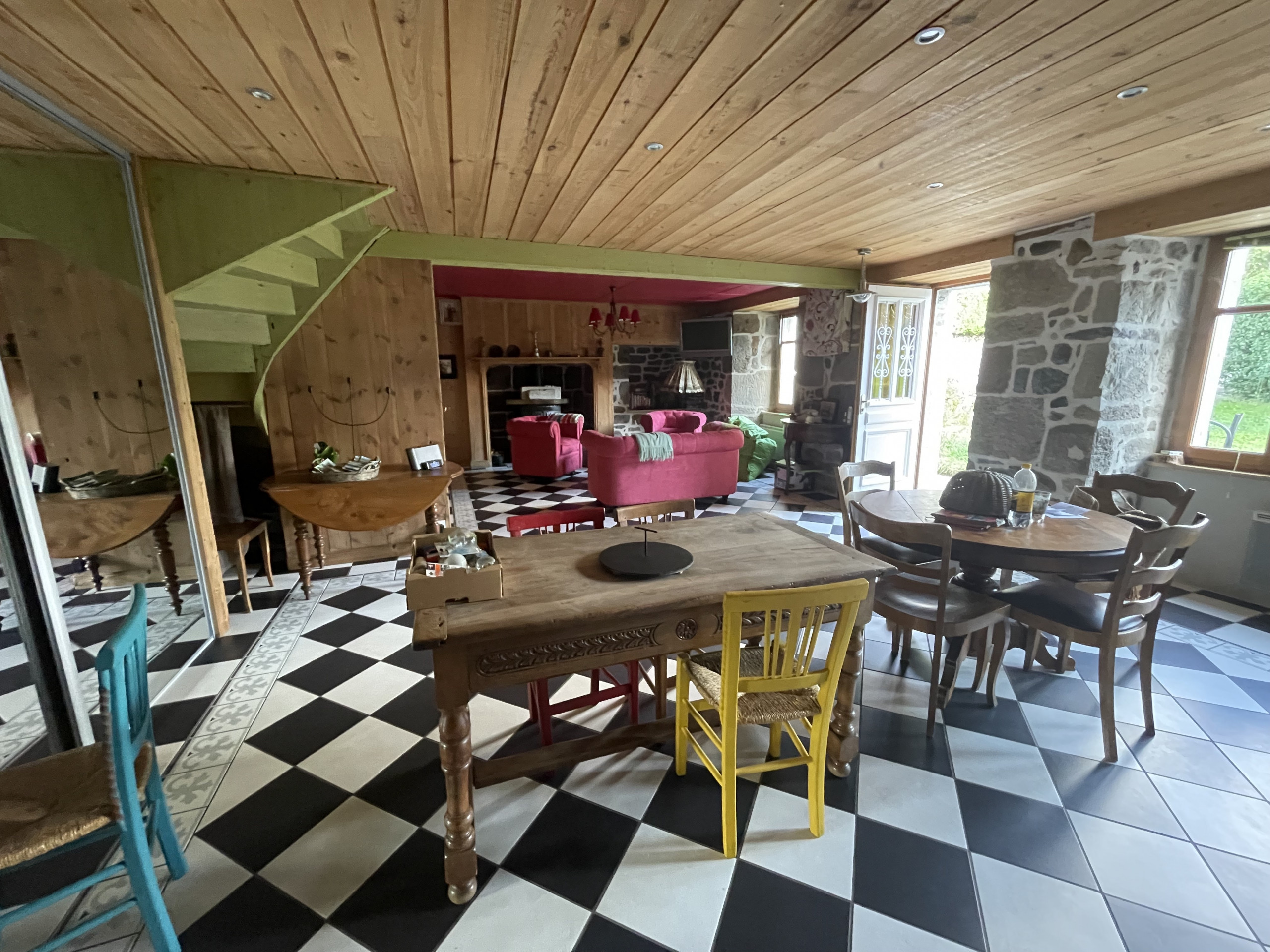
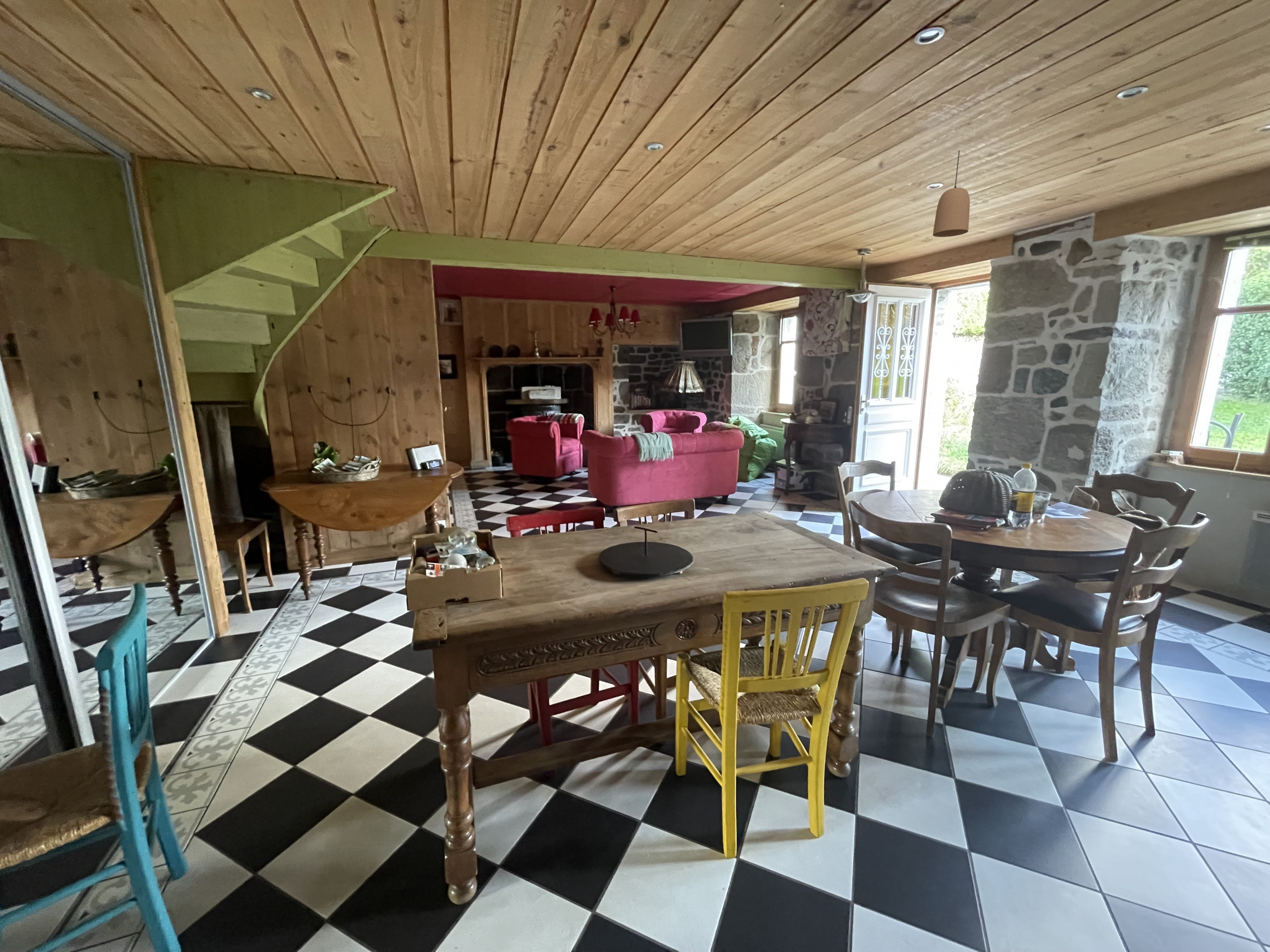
+ pendant light [932,150,970,238]
